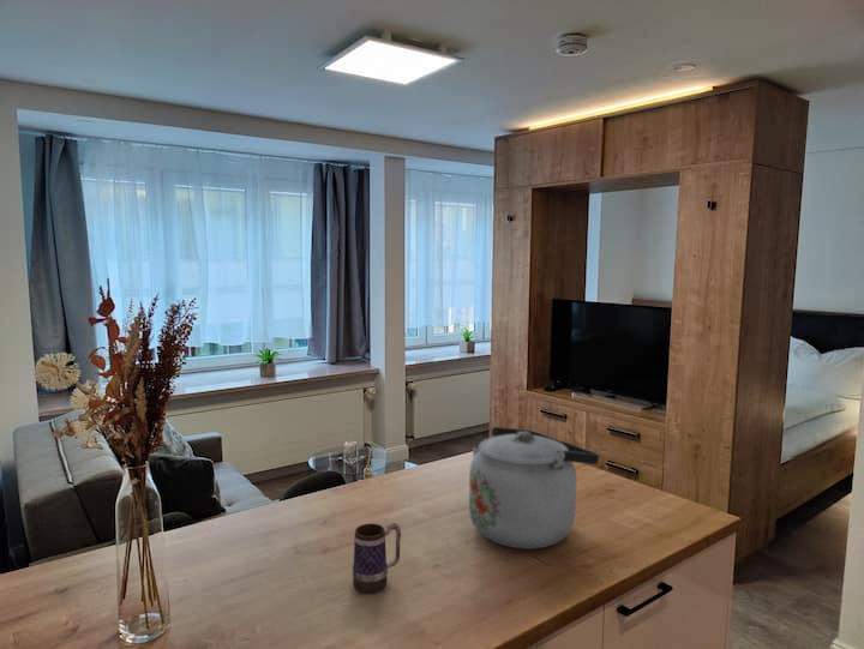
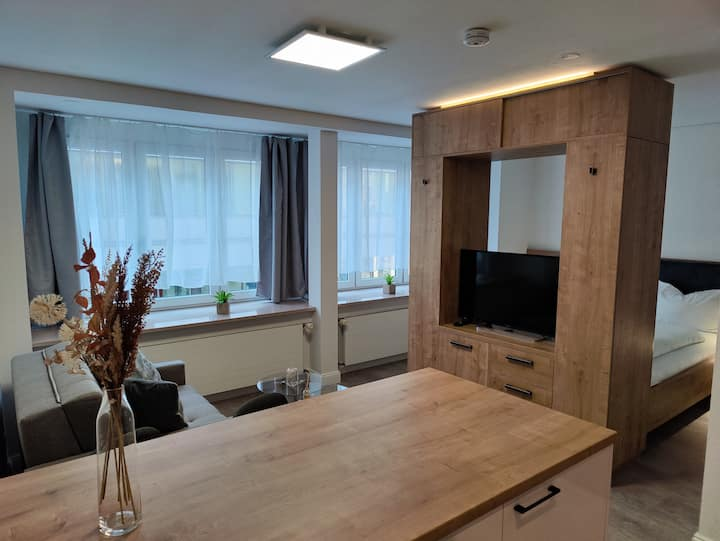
- mug [352,522,402,594]
- kettle [468,426,600,549]
